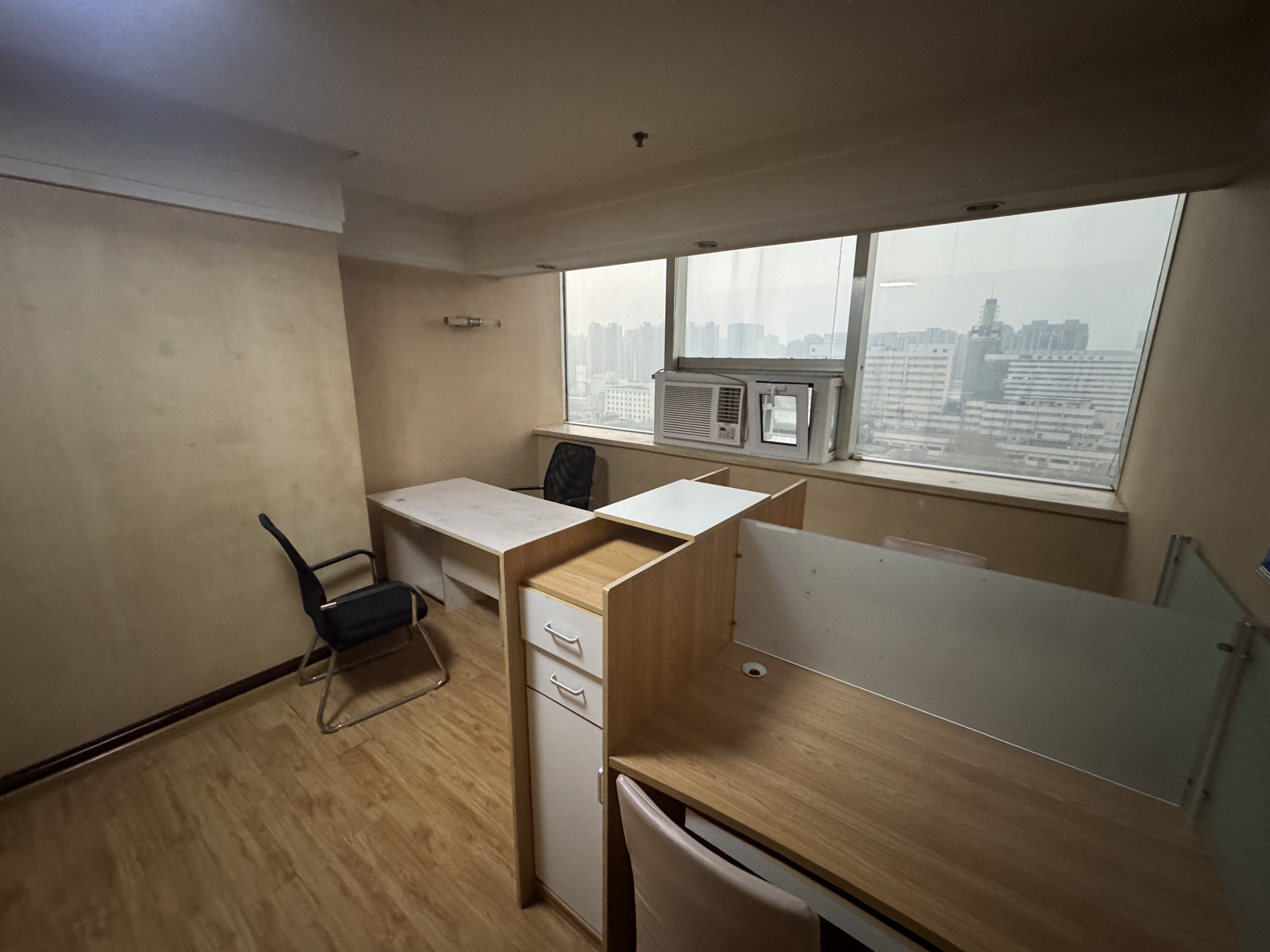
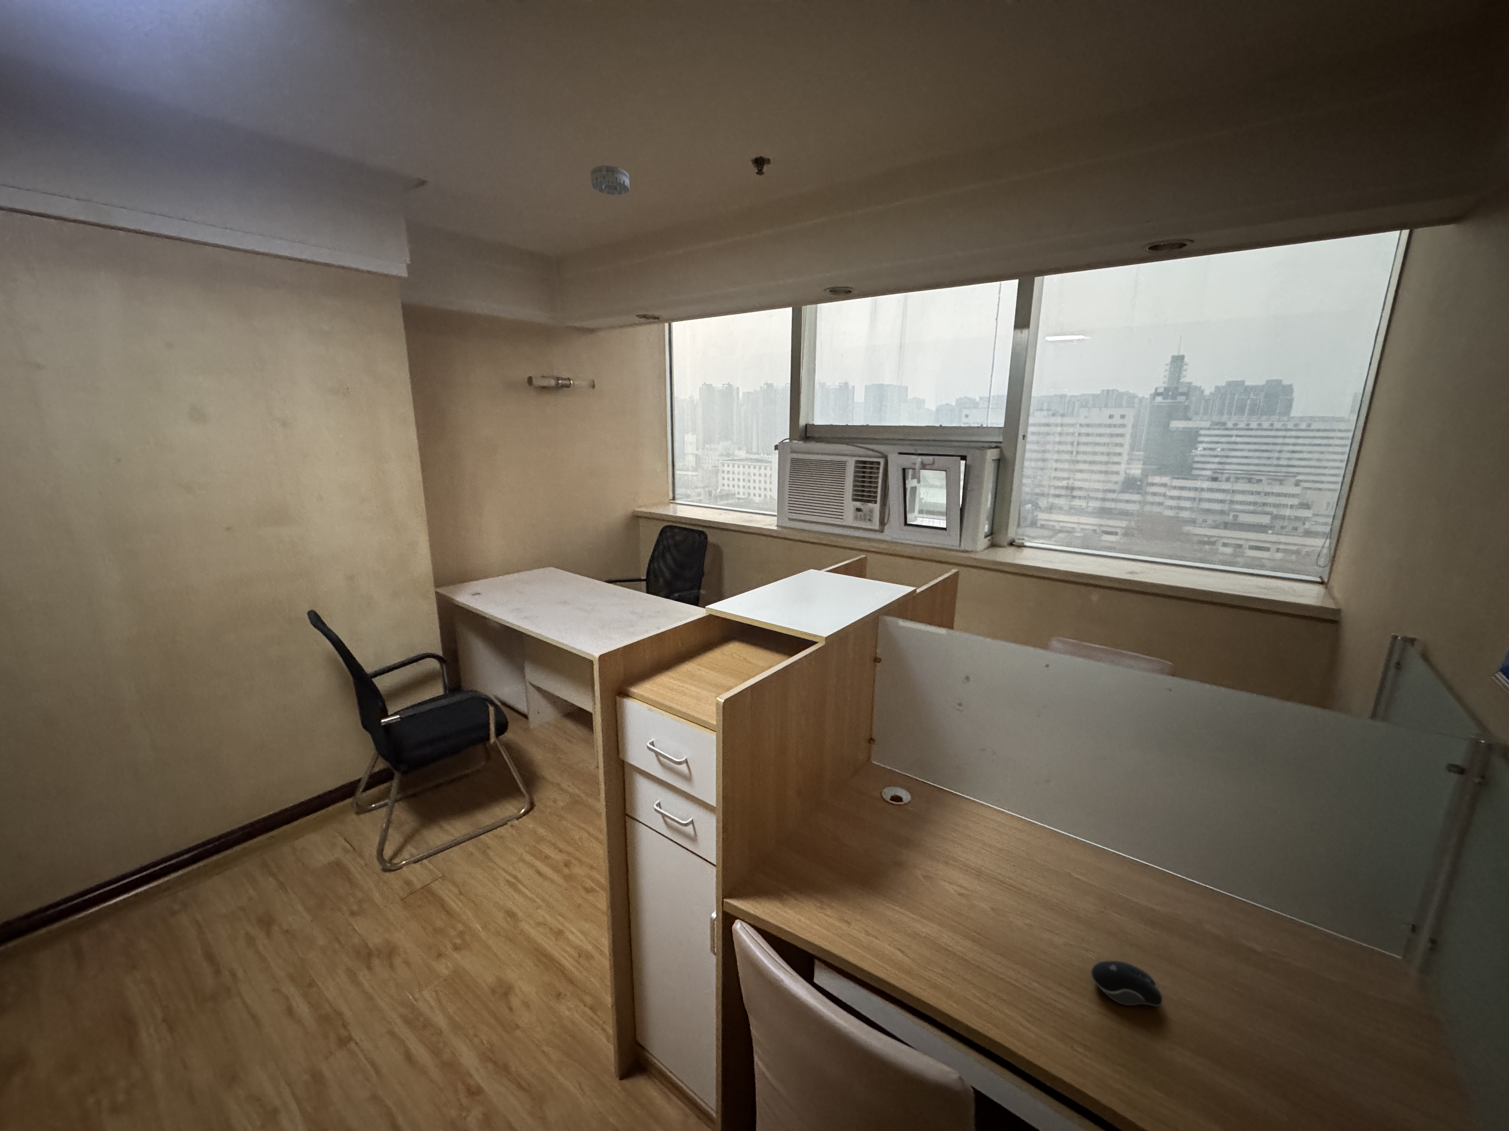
+ computer mouse [1091,960,1162,1007]
+ smoke detector [591,165,630,196]
